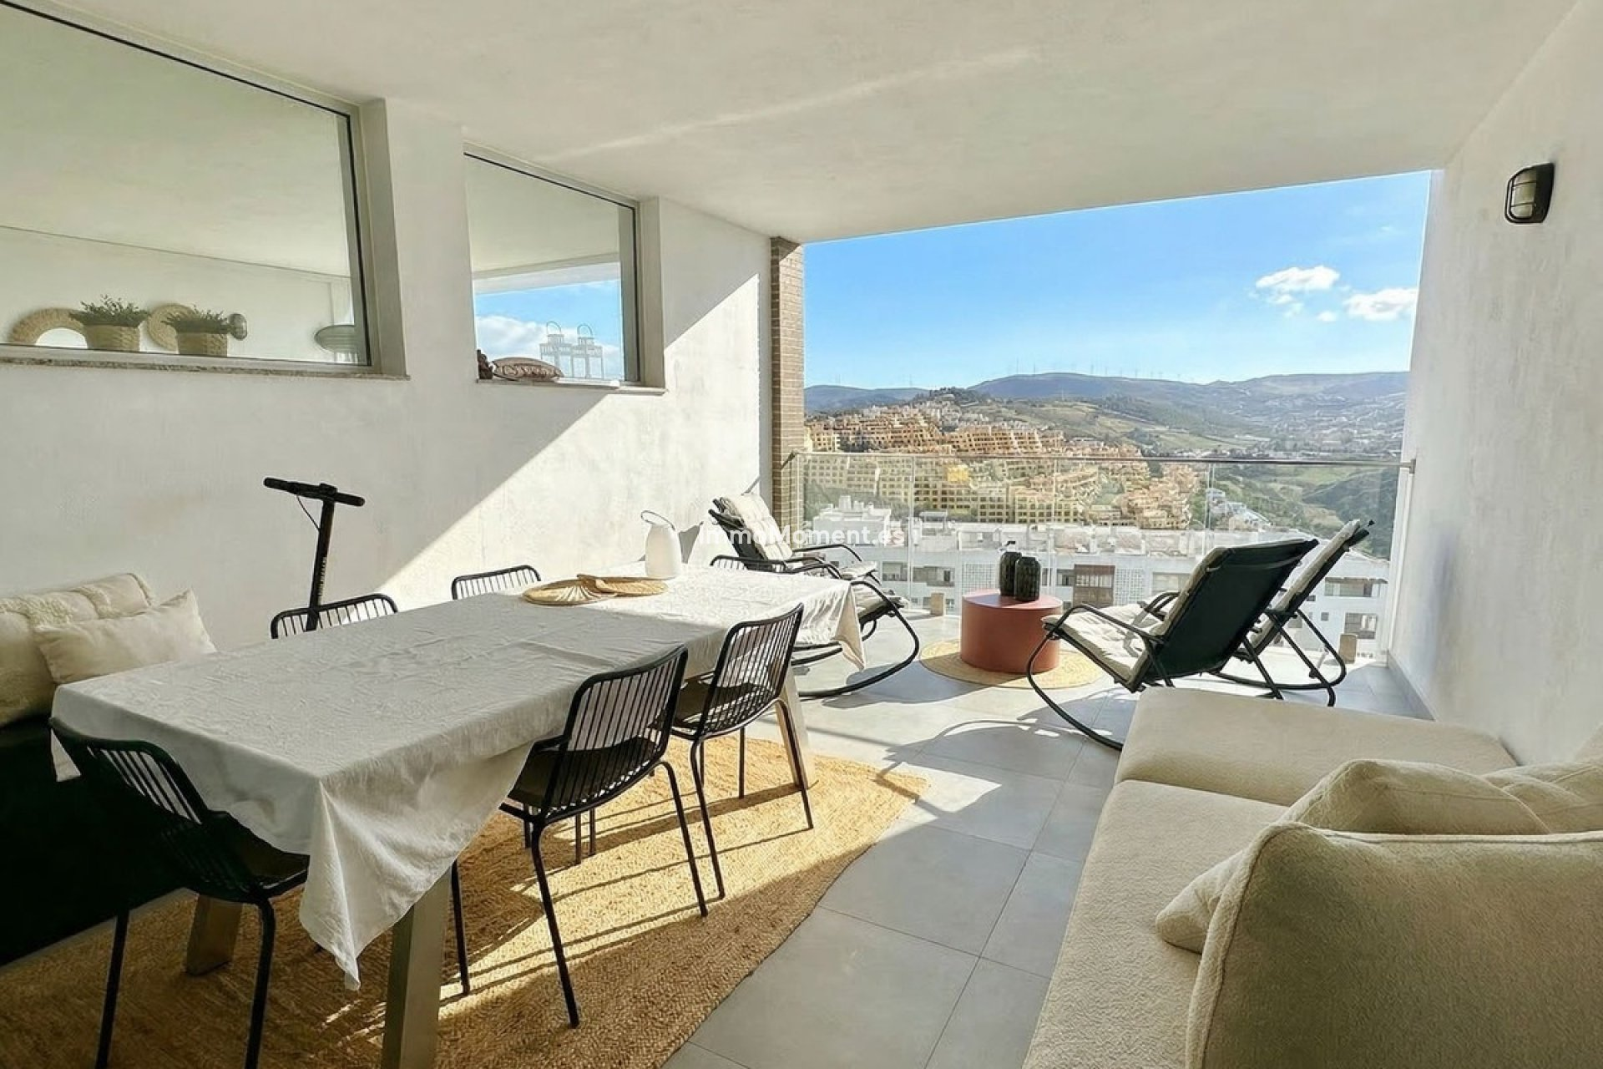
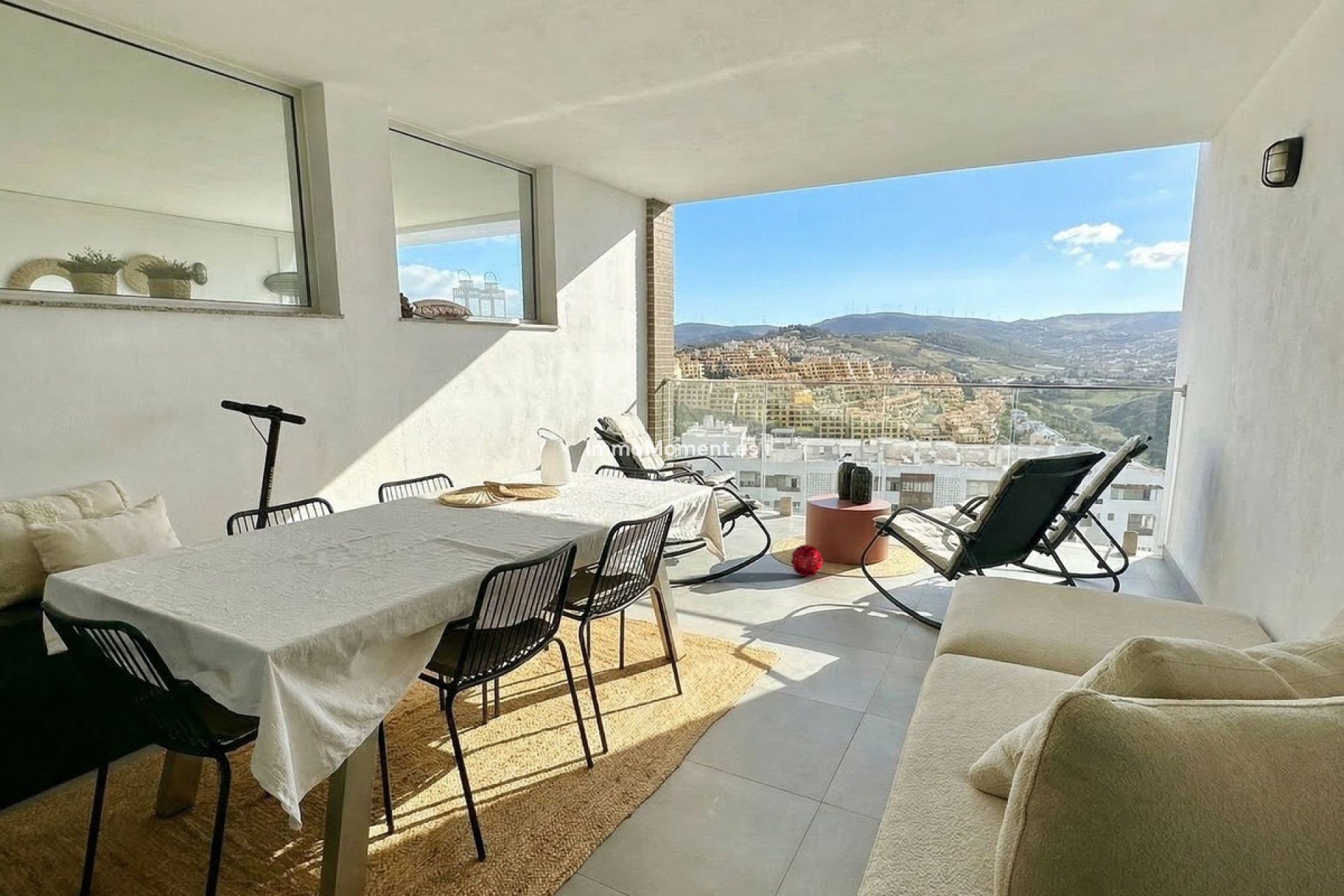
+ decorative ball [790,544,823,577]
